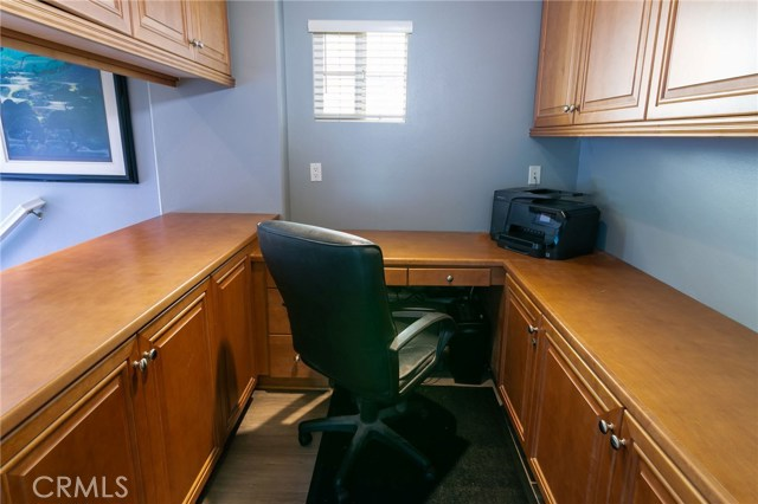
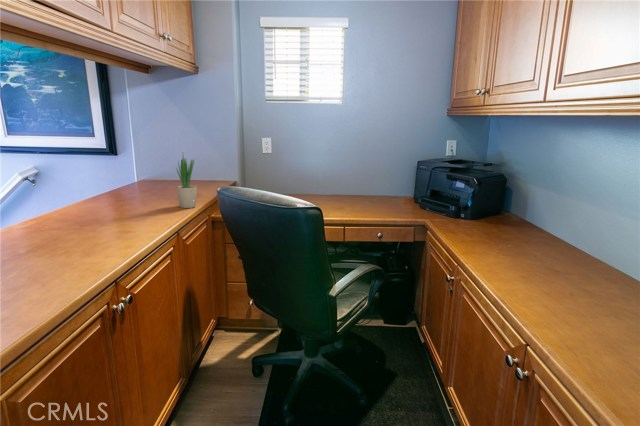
+ potted plant [175,153,198,209]
